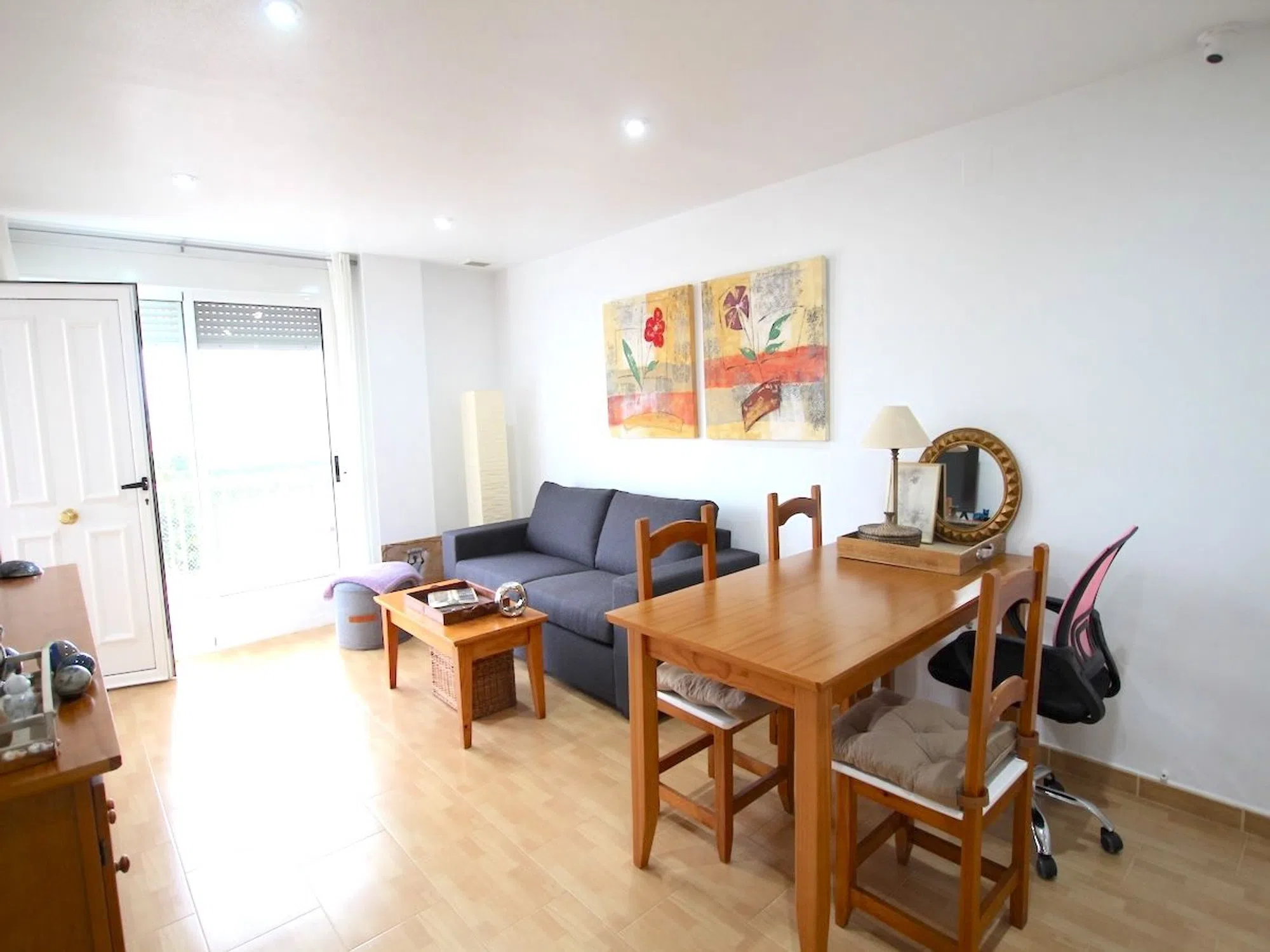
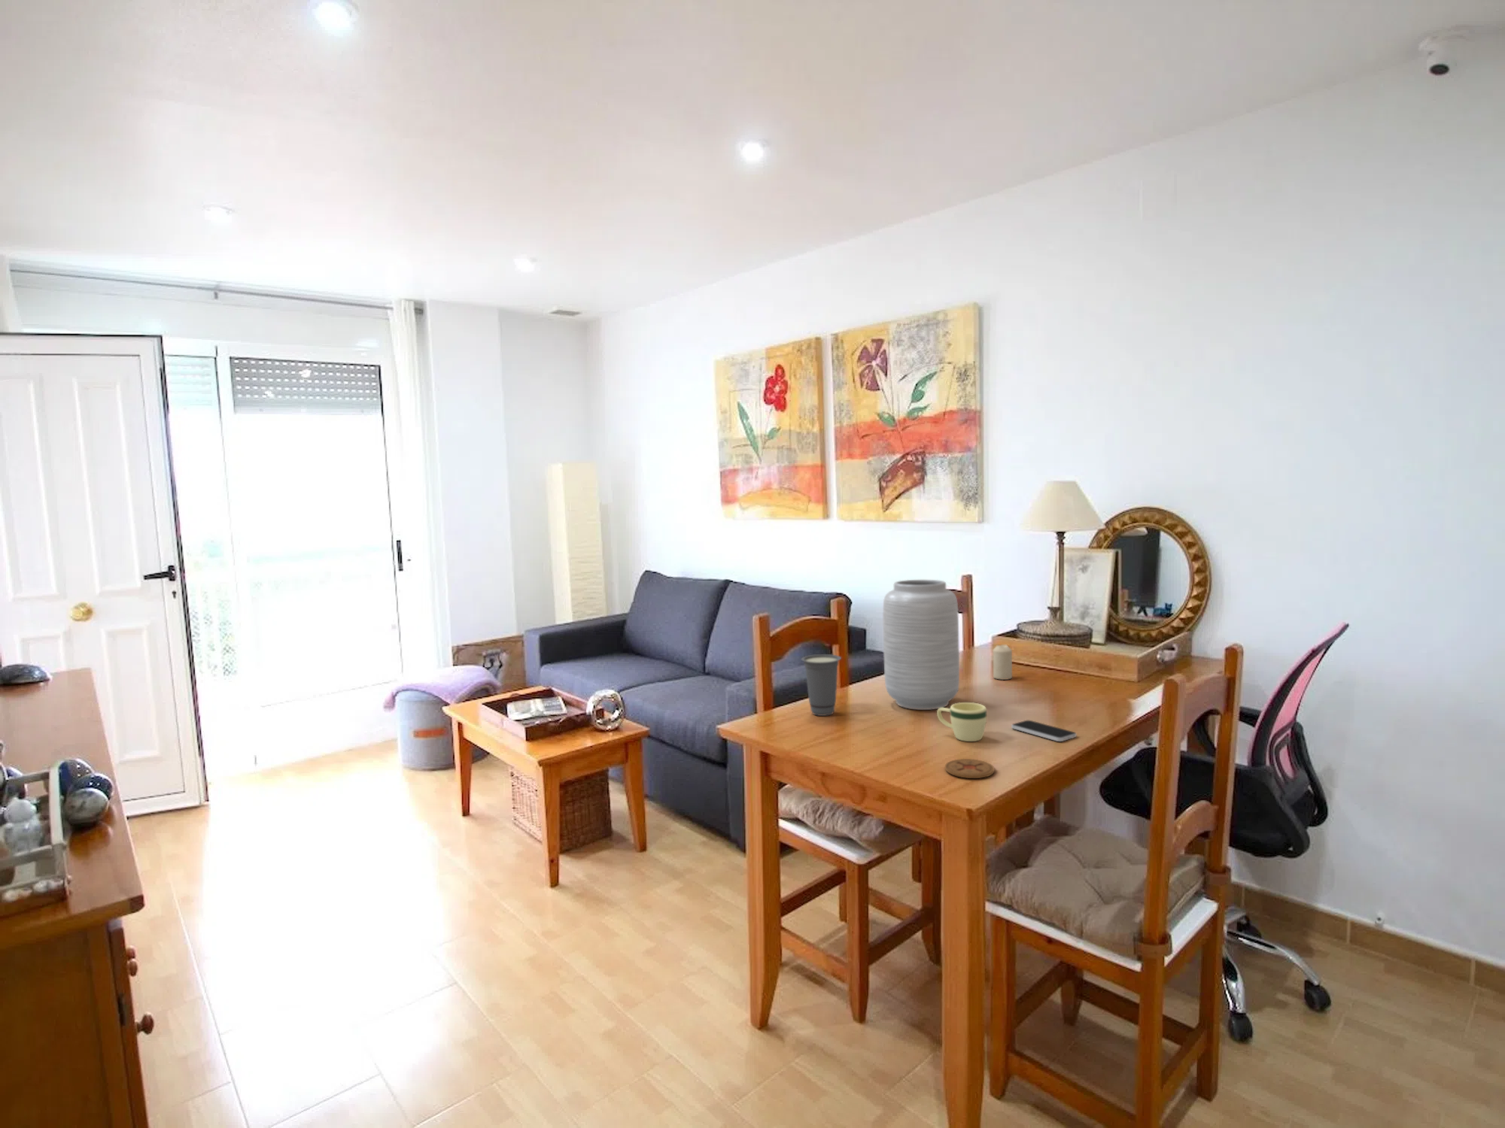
+ vase [882,579,960,711]
+ mug [936,701,987,742]
+ cup [801,654,843,717]
+ smartphone [1011,719,1077,742]
+ candle [992,643,1013,680]
+ coaster [944,758,995,780]
